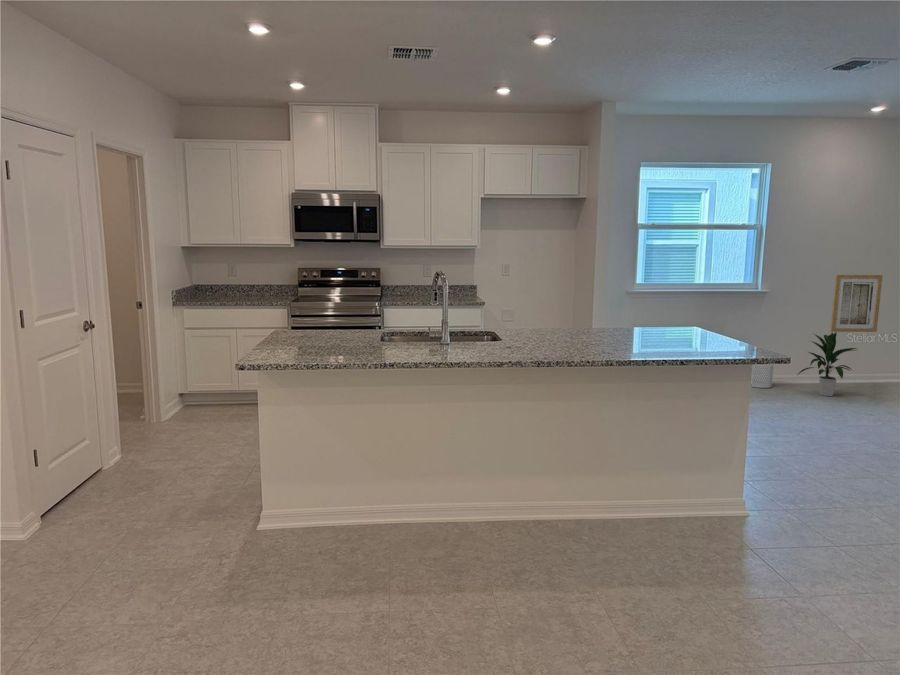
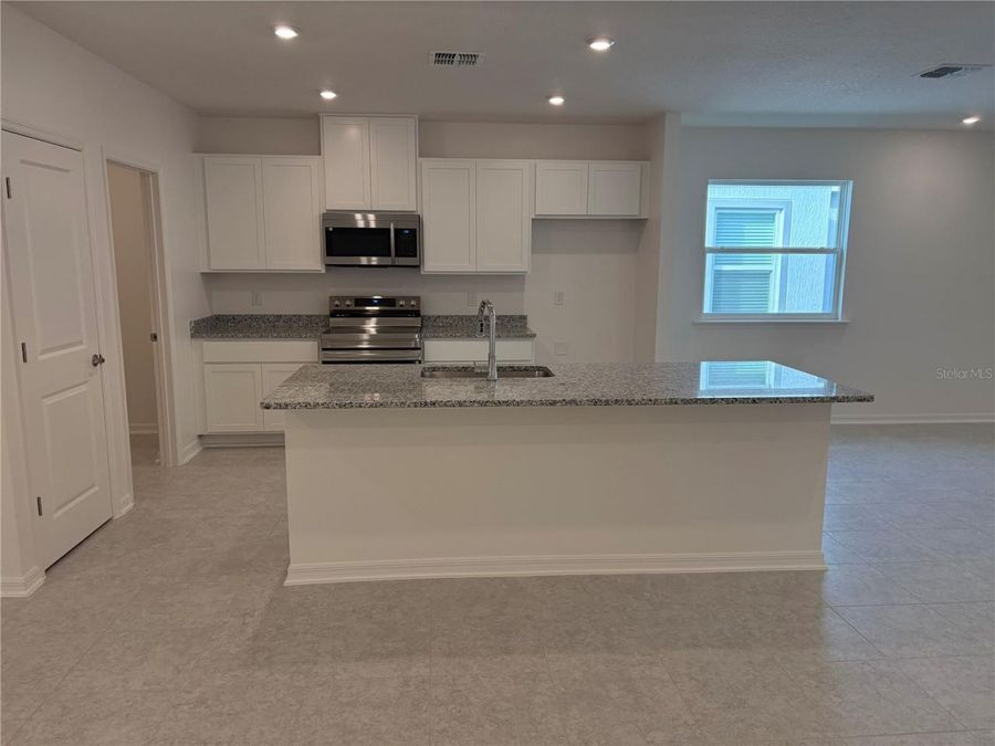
- wastebasket [751,364,774,389]
- indoor plant [796,331,859,397]
- wall art [829,274,884,333]
